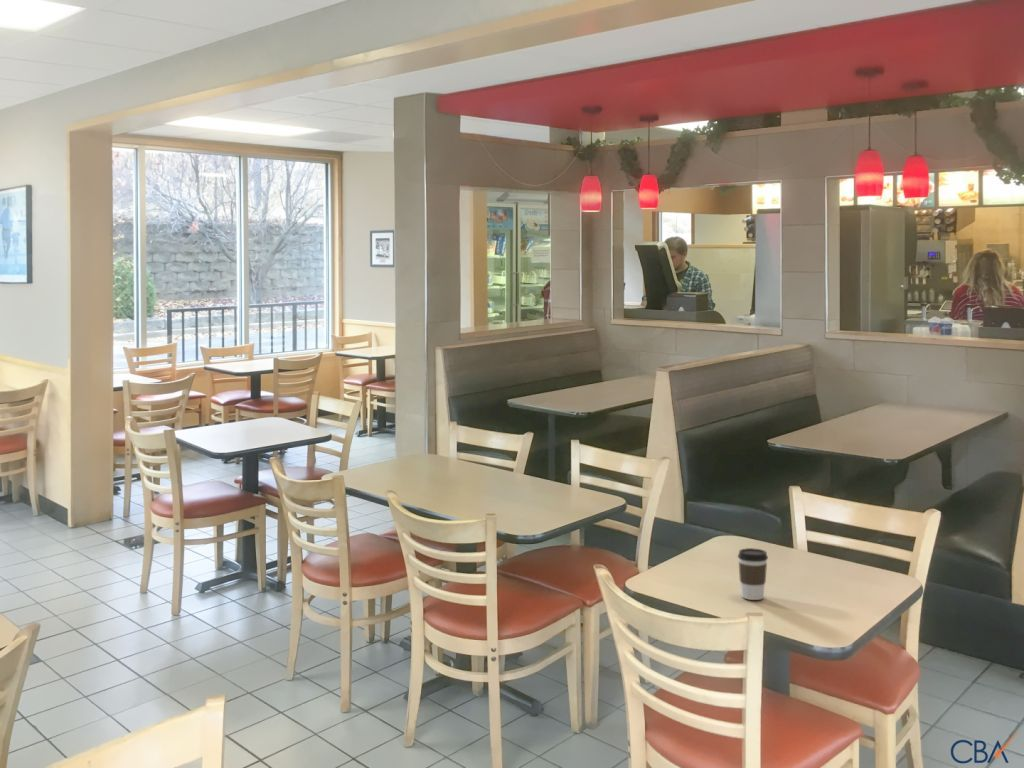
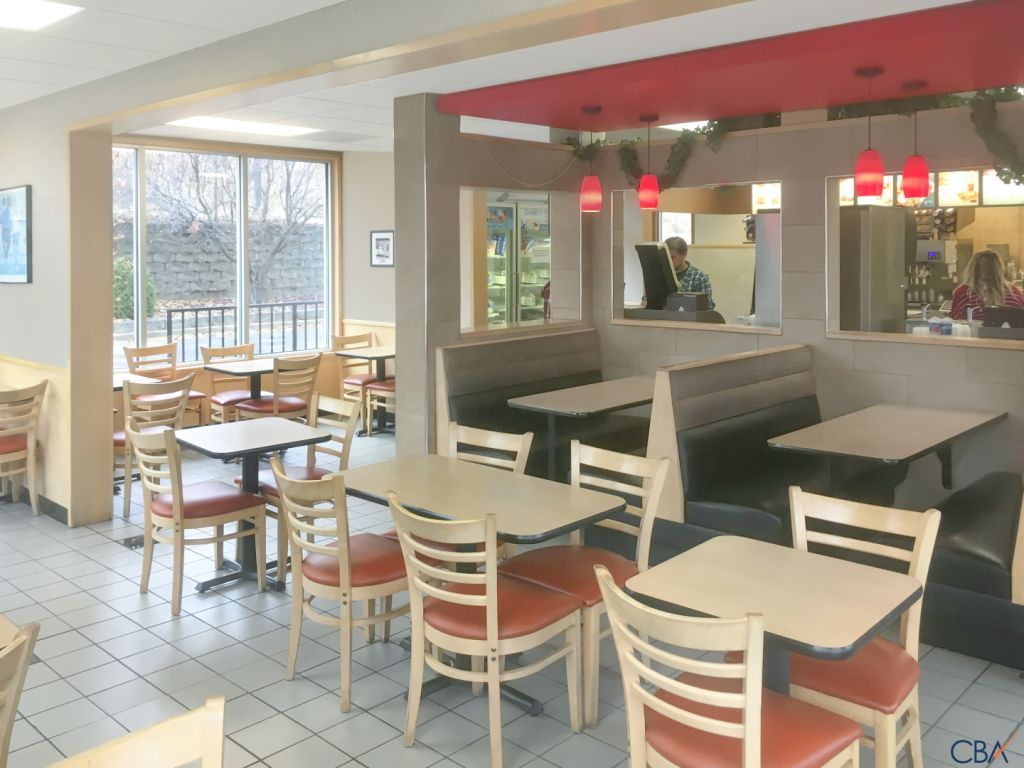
- coffee cup [737,547,769,601]
